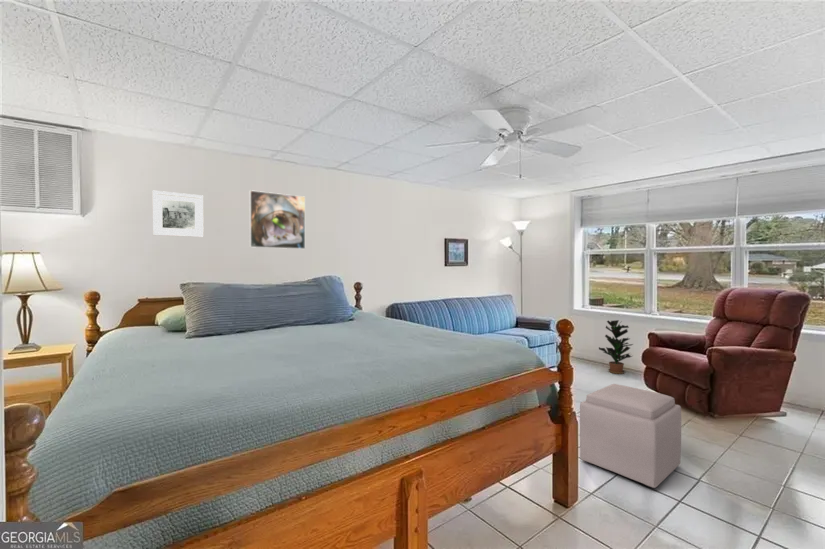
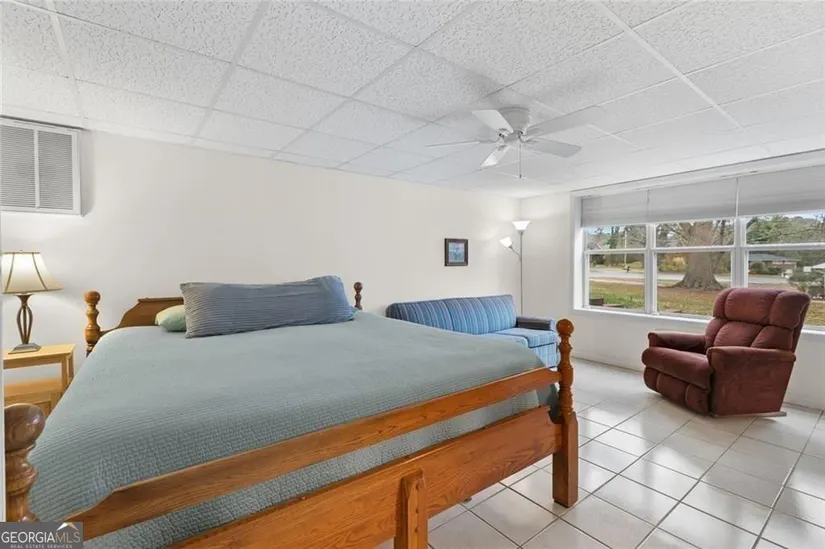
- ottoman [579,383,682,489]
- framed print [152,190,204,238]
- potted plant [598,319,634,375]
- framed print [248,189,306,250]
